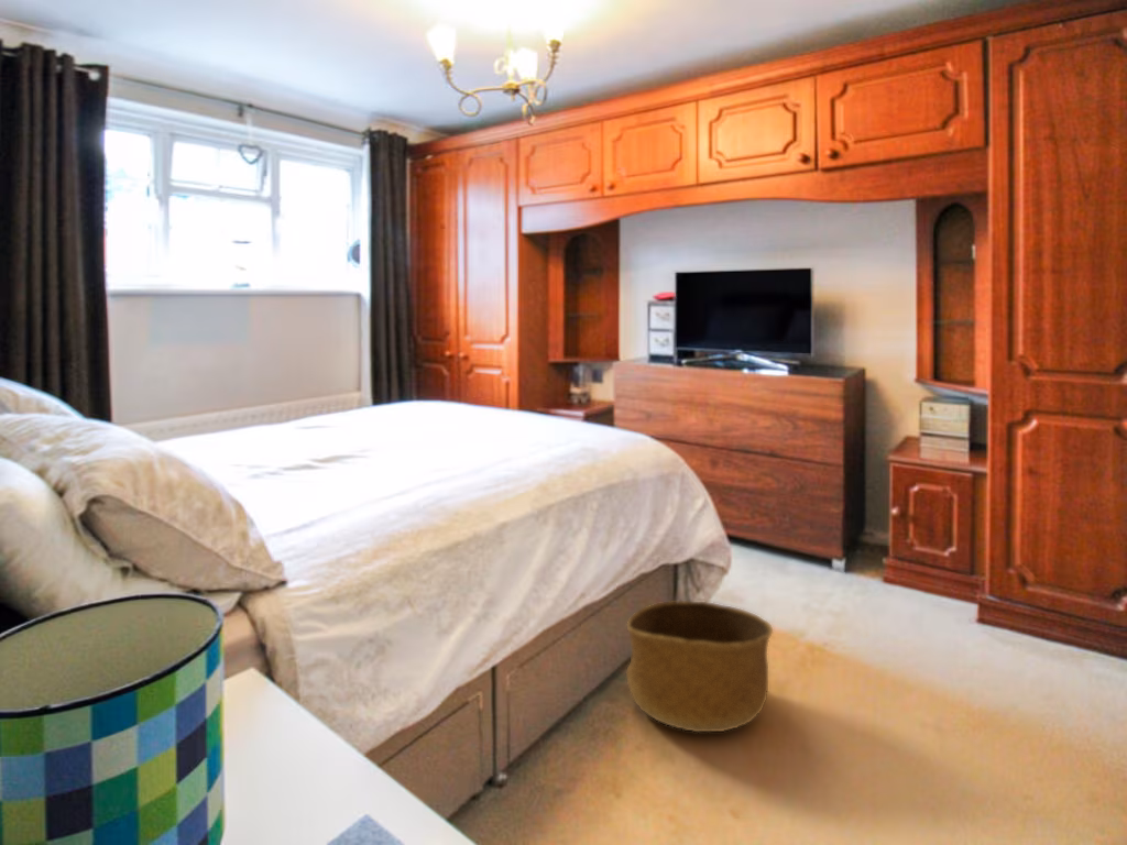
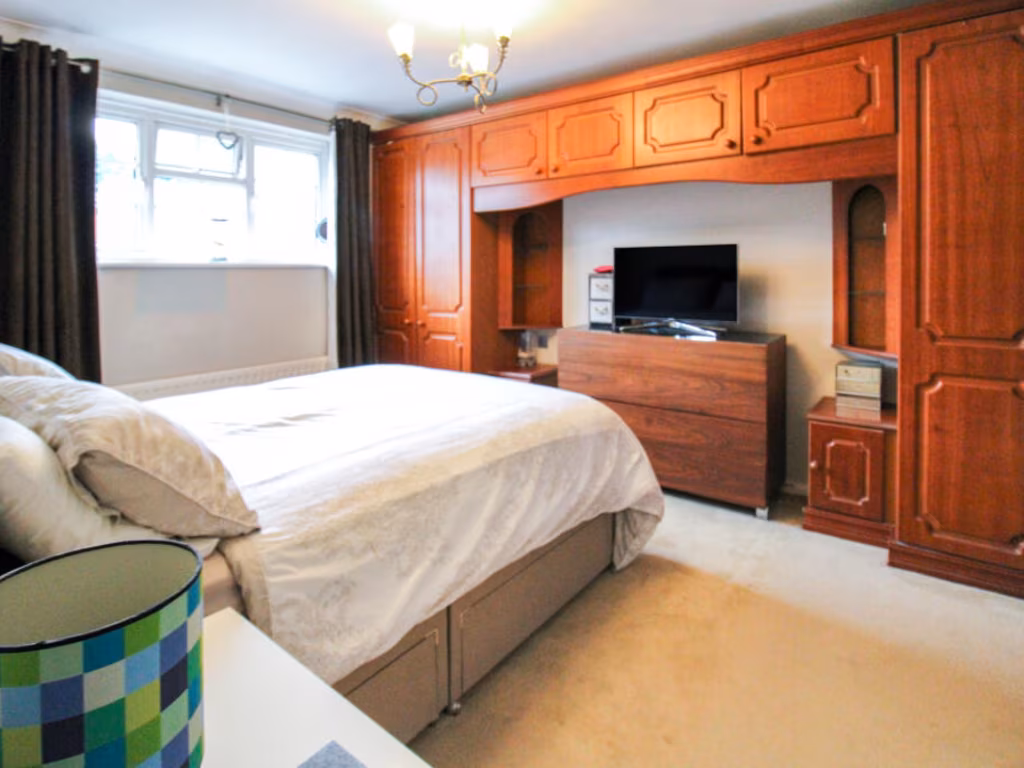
- basket [625,600,774,733]
